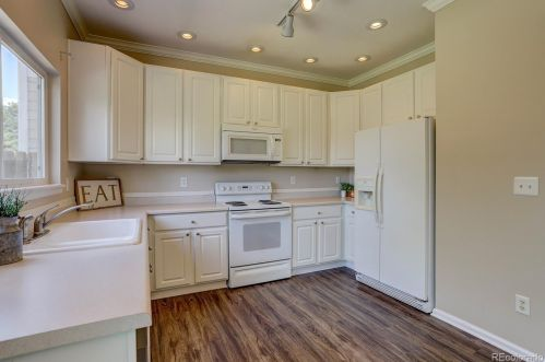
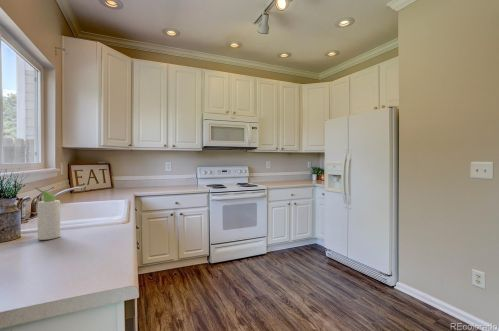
+ bottle [34,187,61,241]
